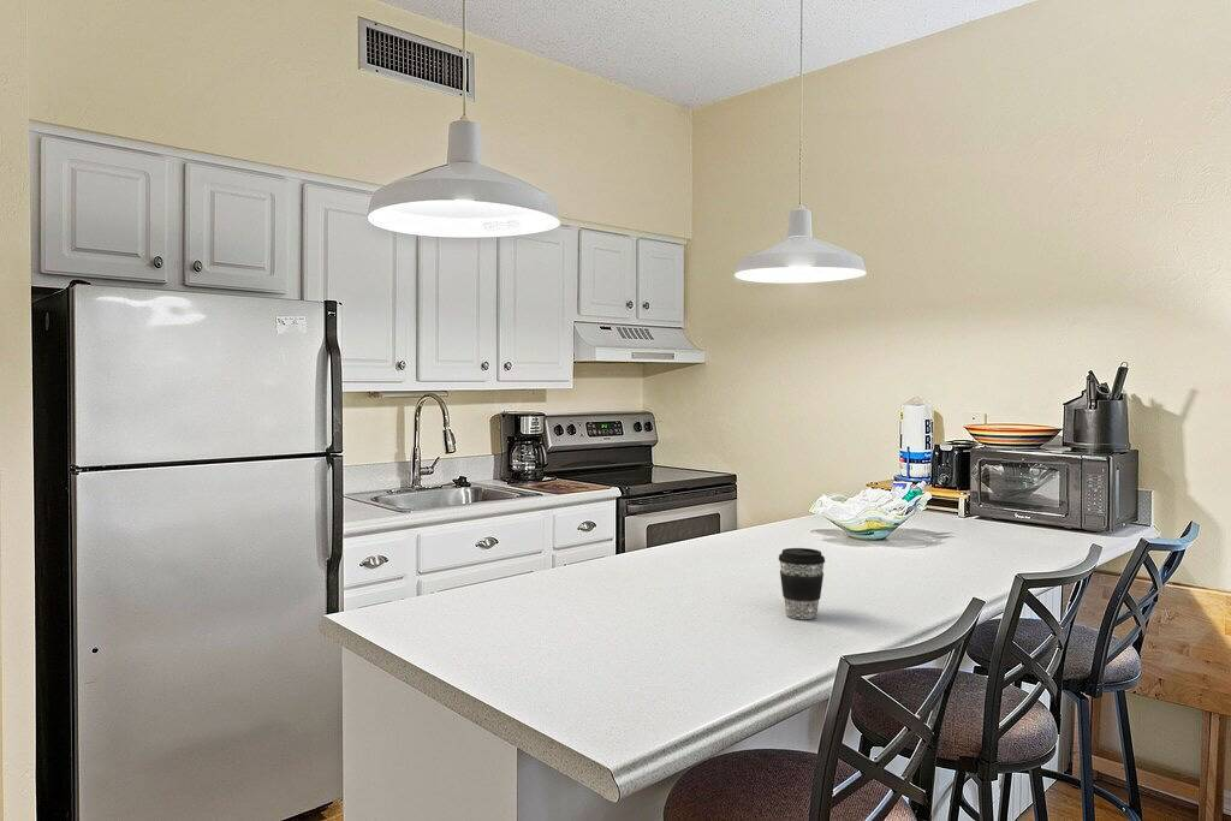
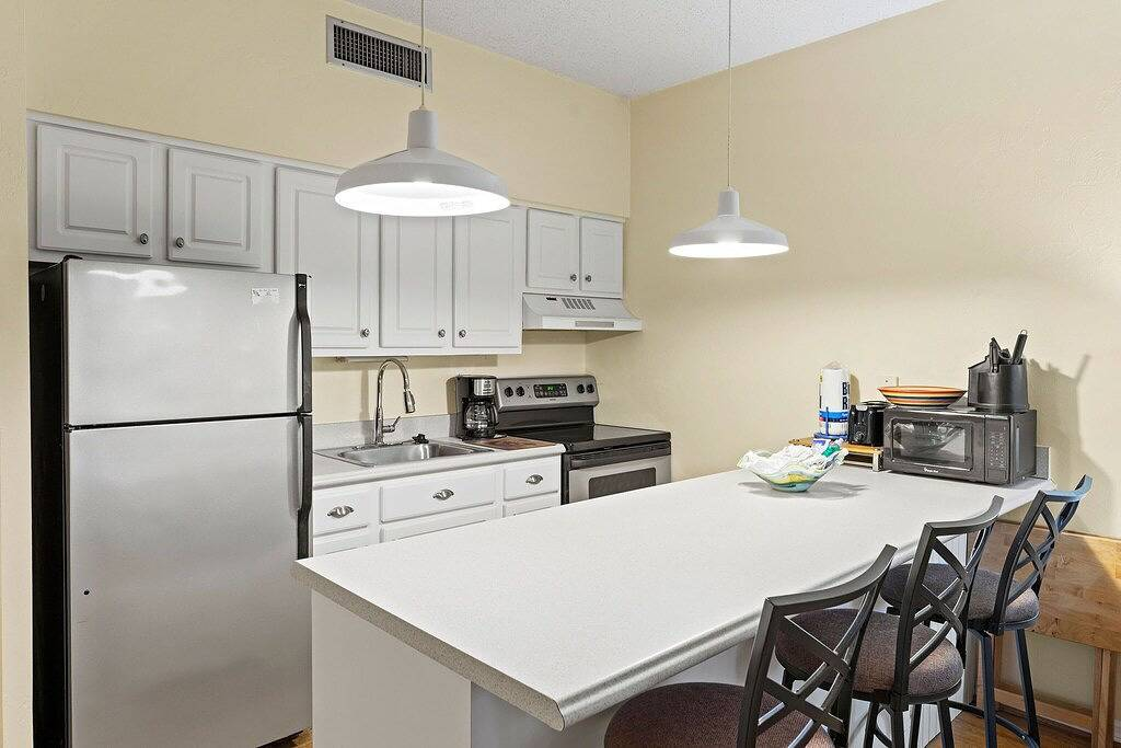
- coffee cup [778,547,826,620]
